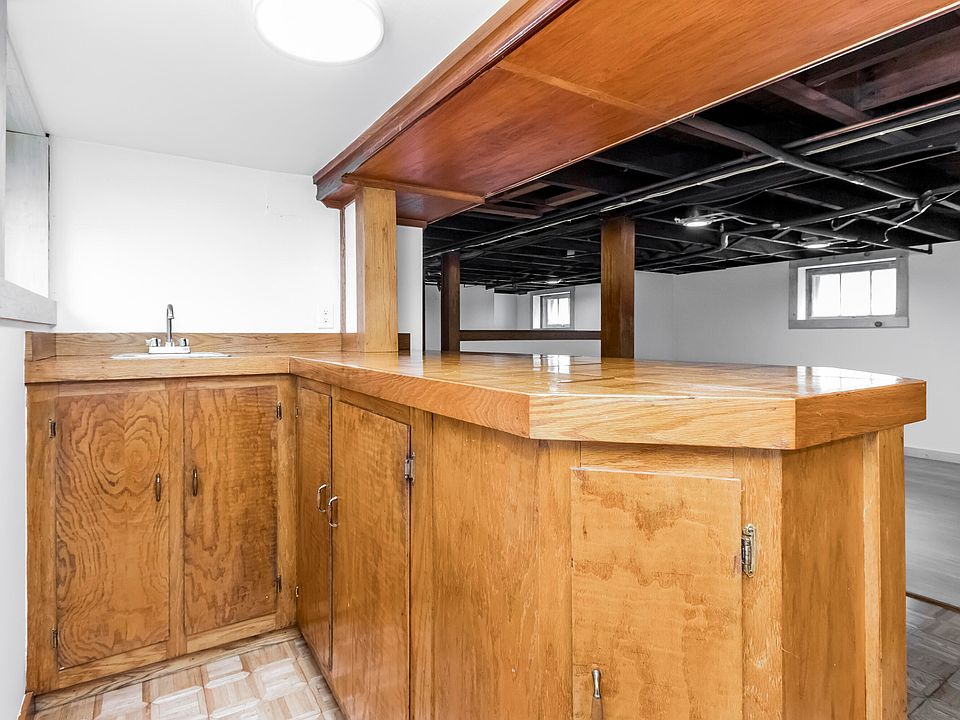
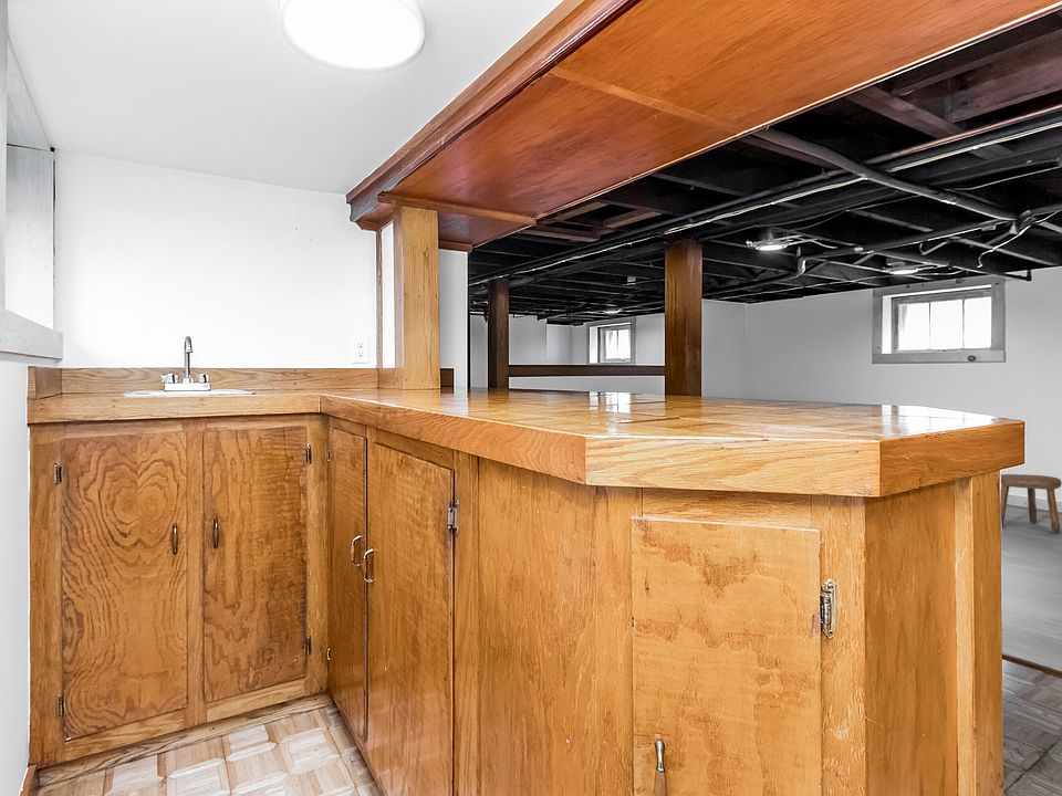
+ stool [1000,473,1062,534]
